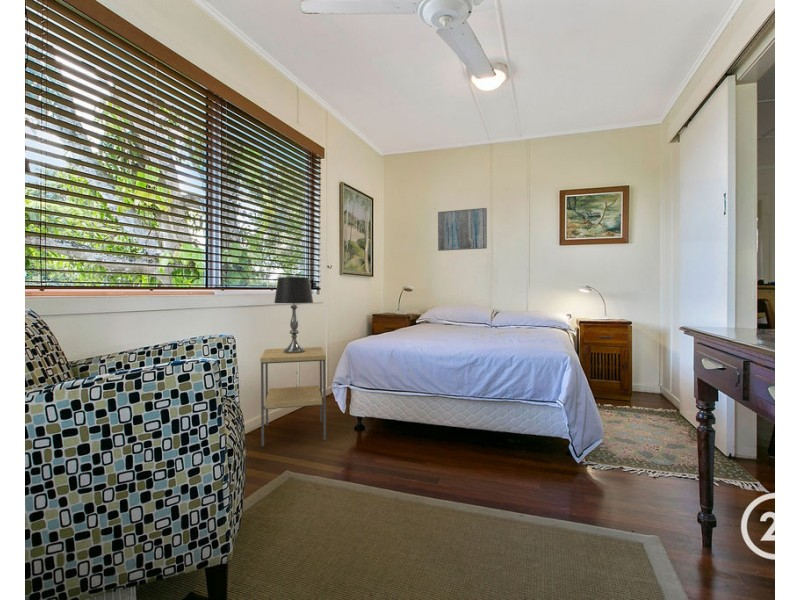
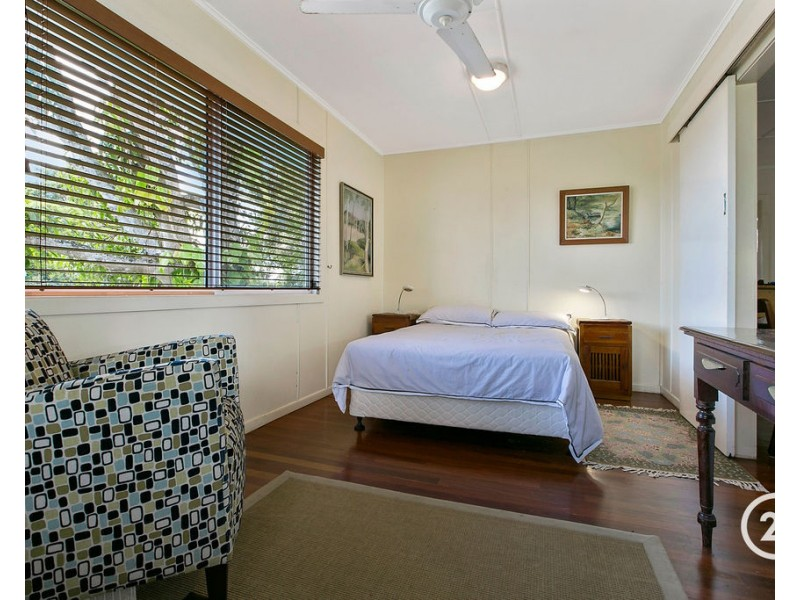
- side table [259,346,327,447]
- table lamp [273,276,314,353]
- wall art [437,207,488,252]
